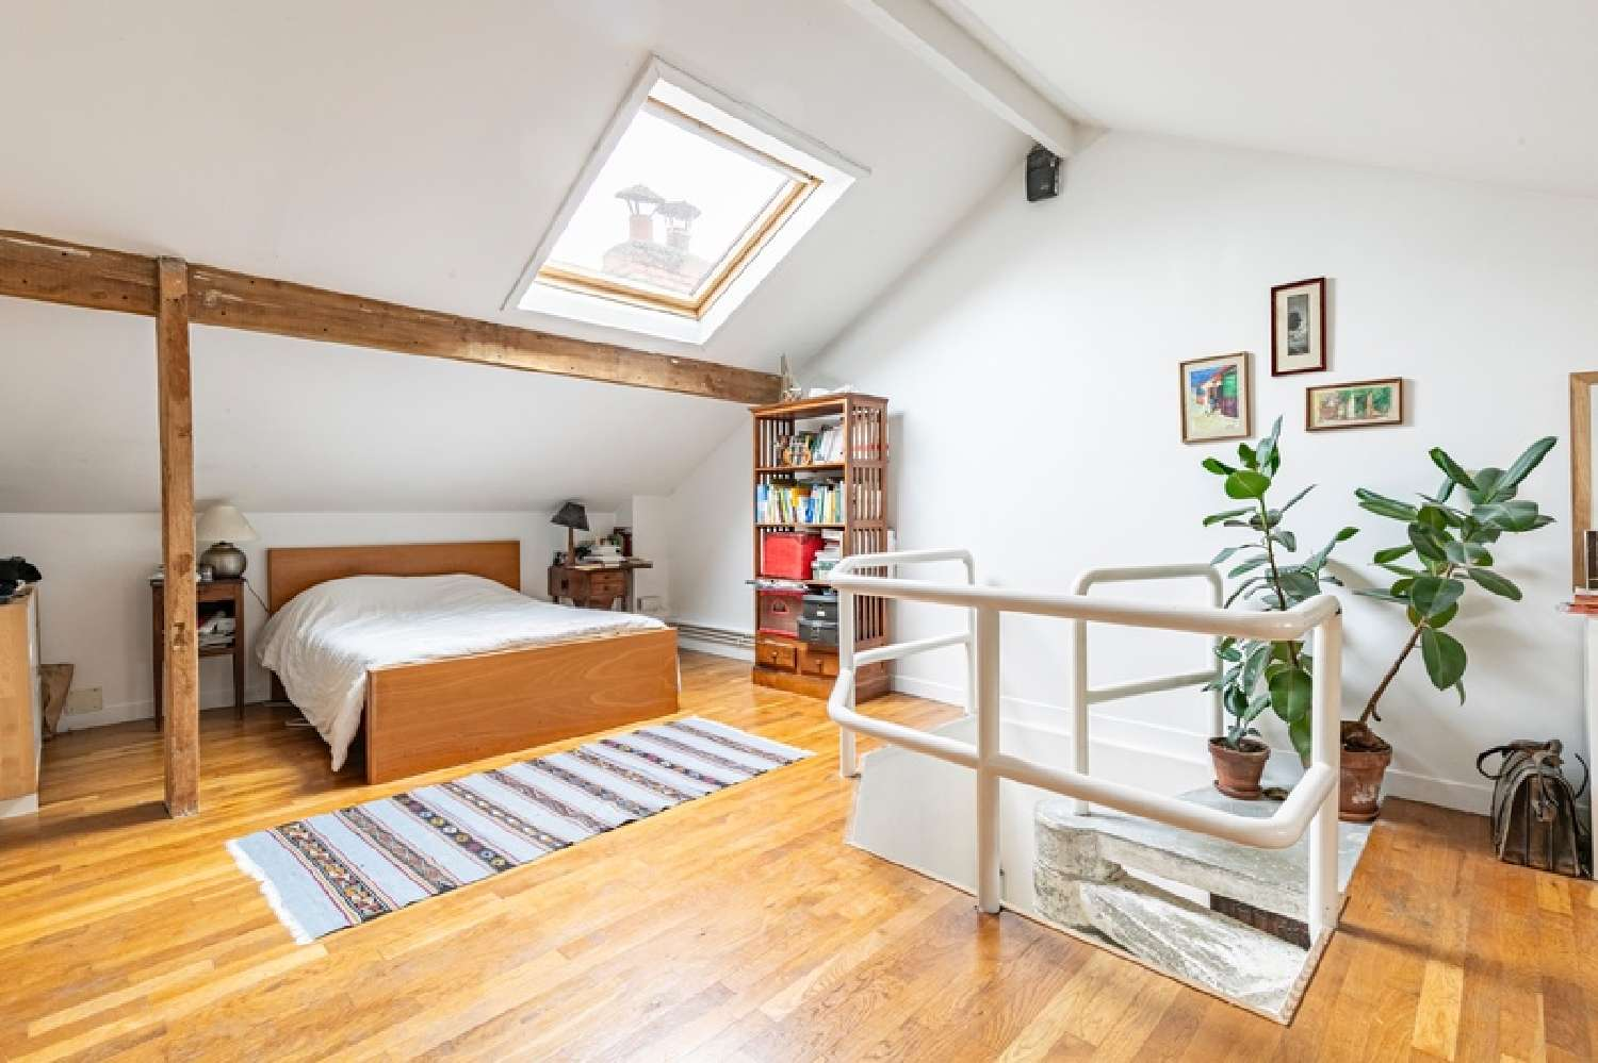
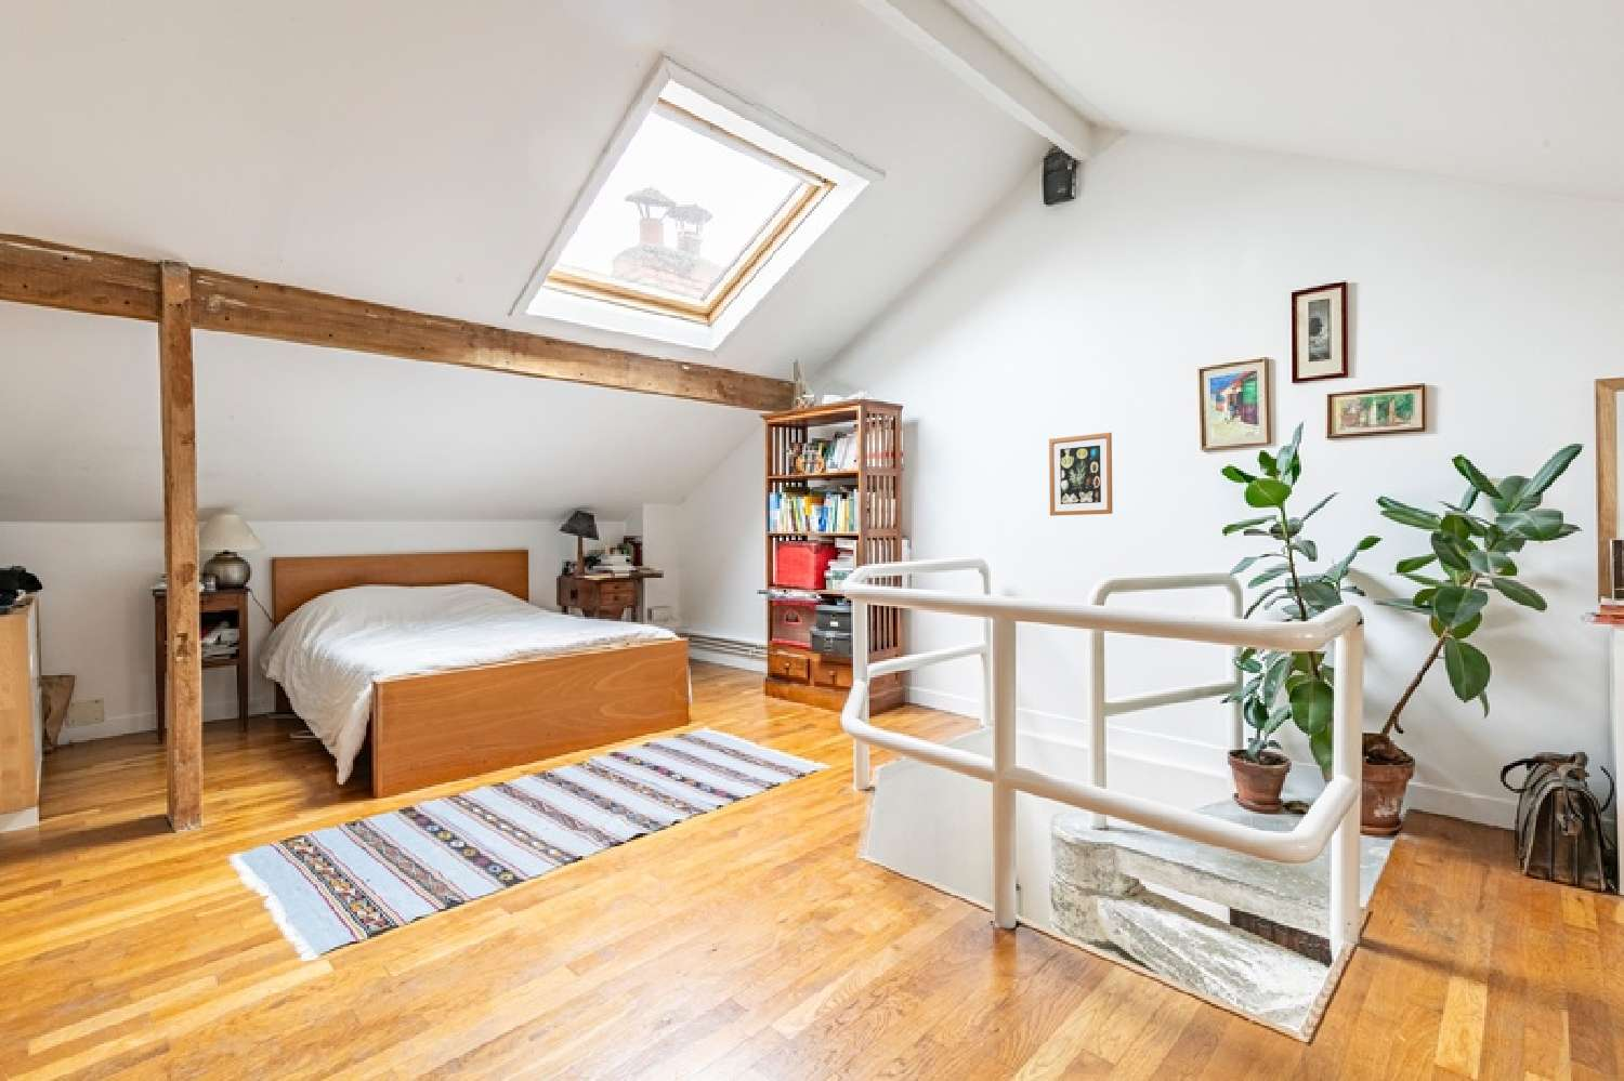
+ wall art [1048,432,1112,516]
